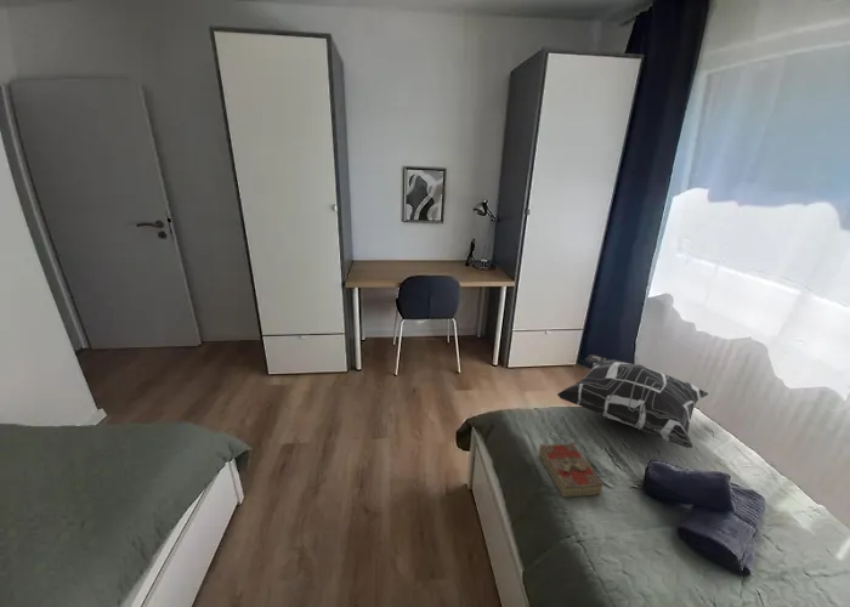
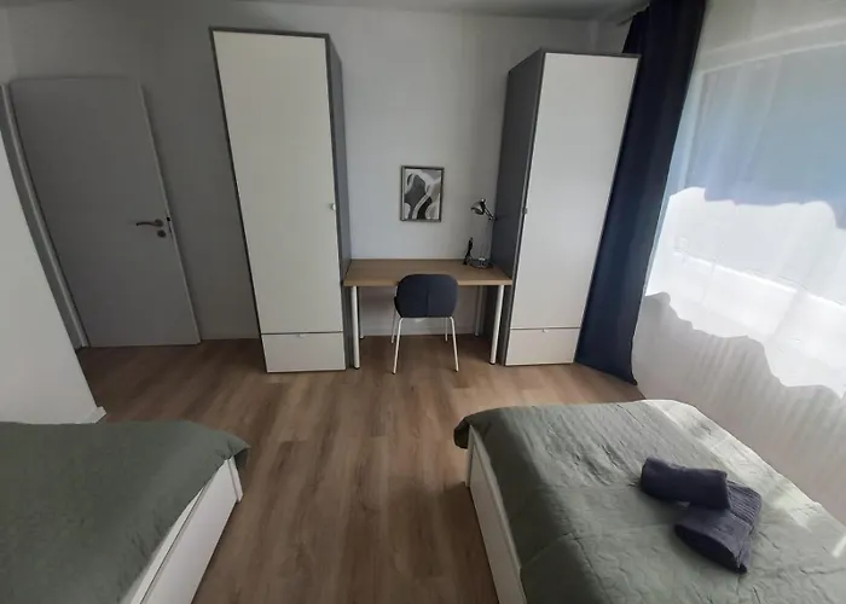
- book [538,441,605,499]
- decorative pillow [556,353,709,449]
